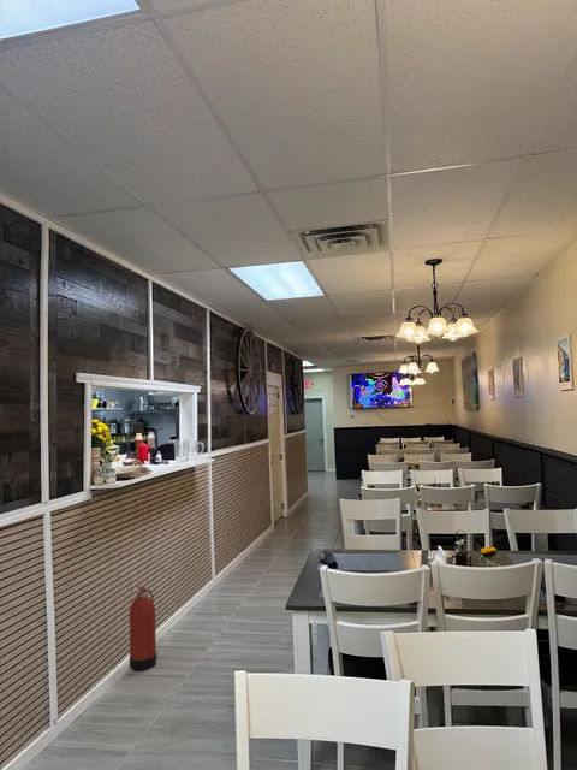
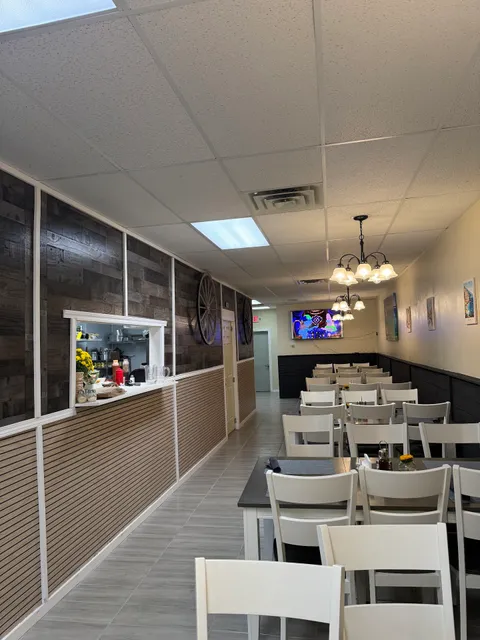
- fire extinguisher [129,585,157,671]
